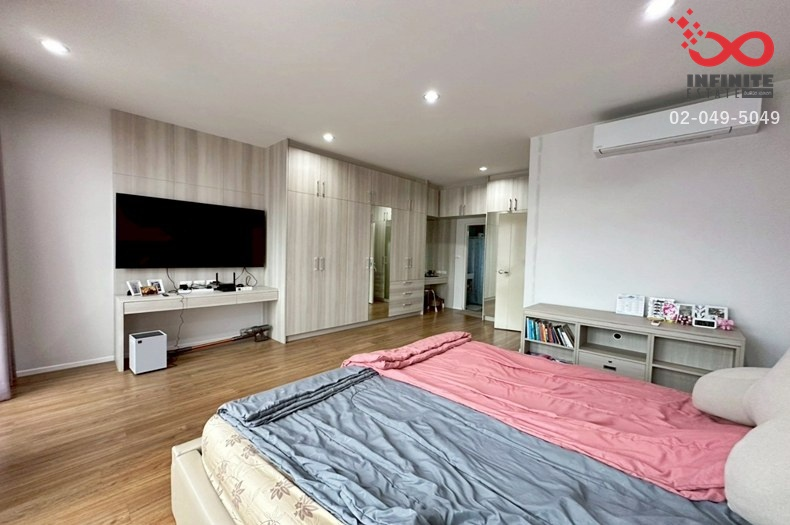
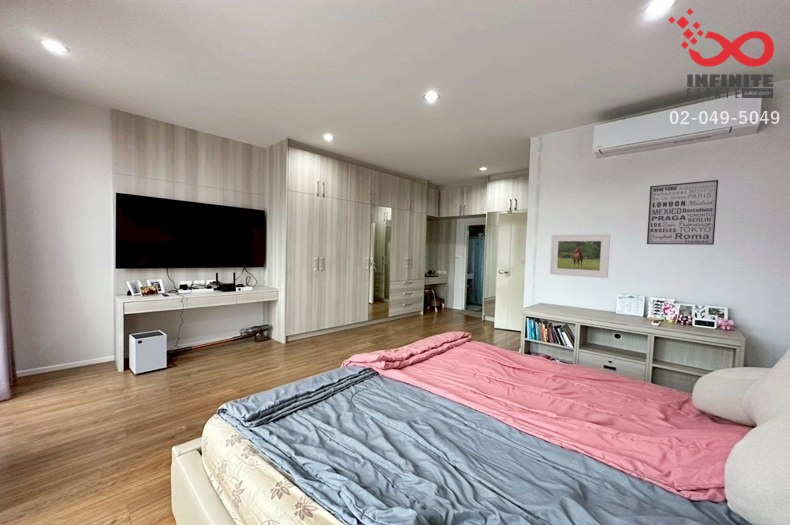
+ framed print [549,233,611,279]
+ wall art [646,179,719,246]
